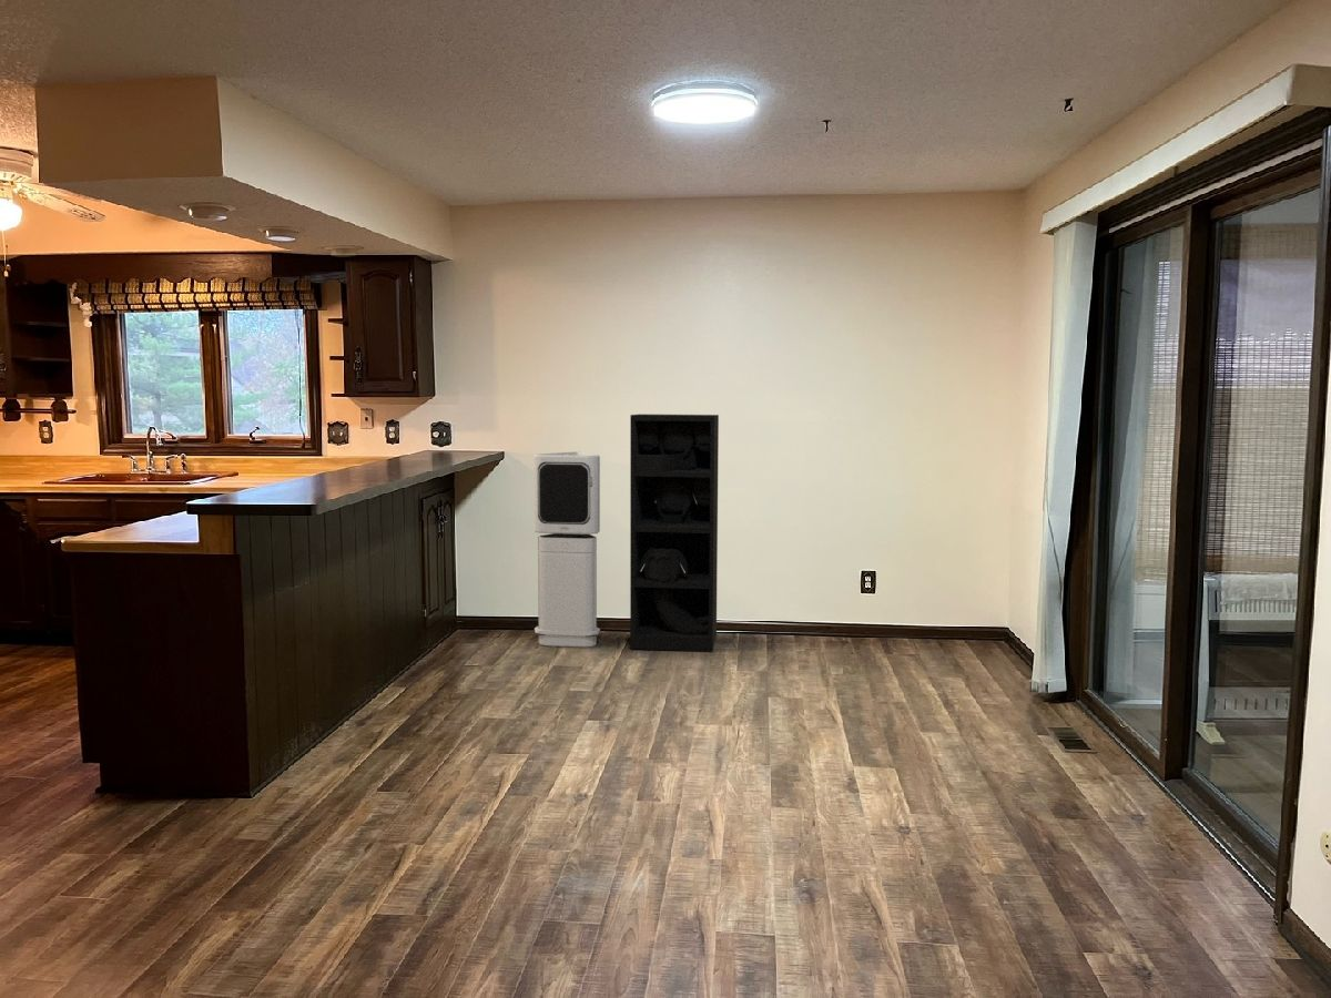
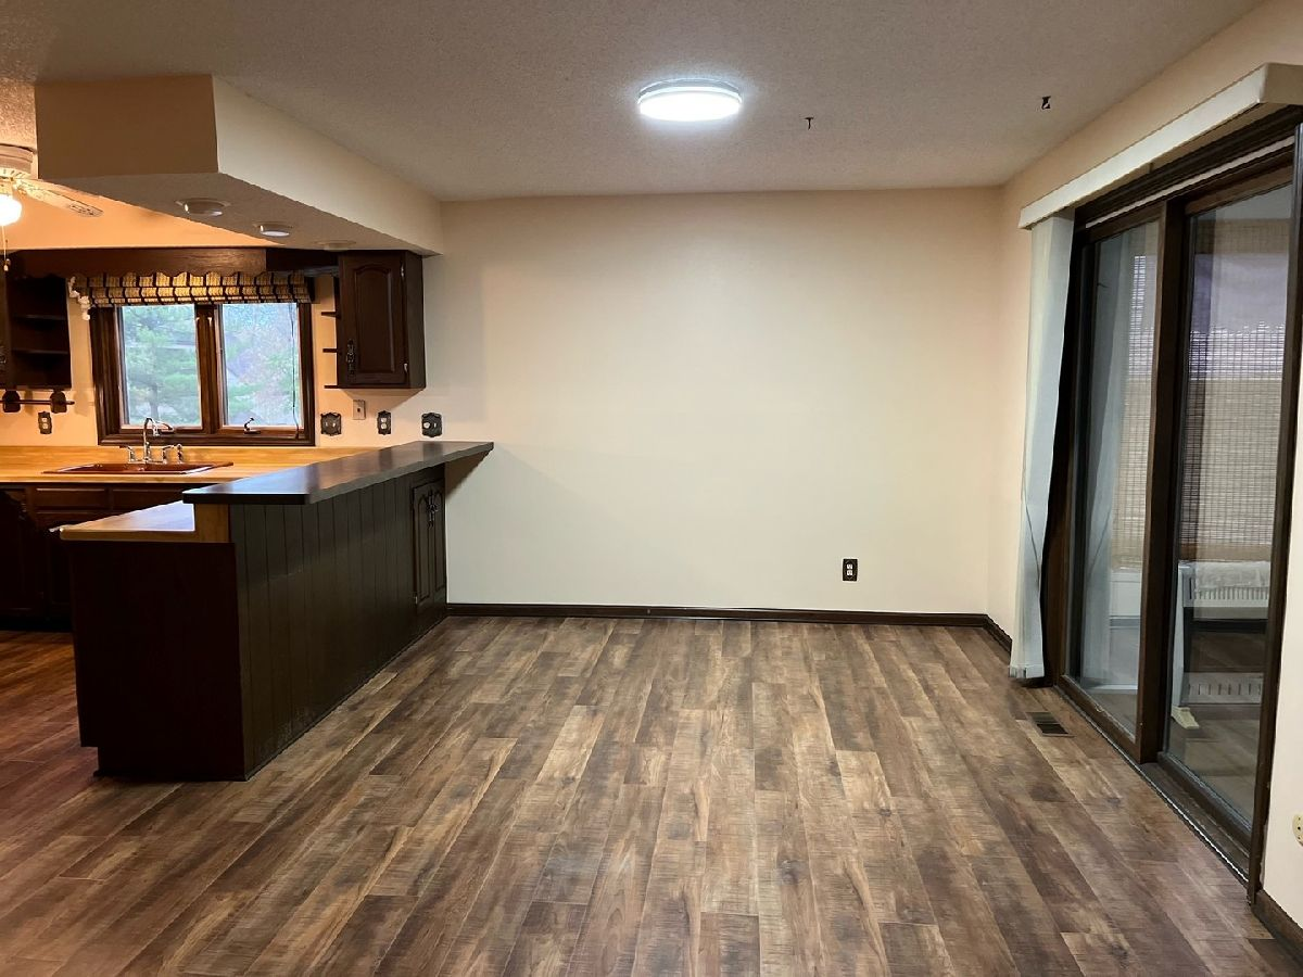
- shelving unit [629,414,720,653]
- air purifier [532,450,601,649]
